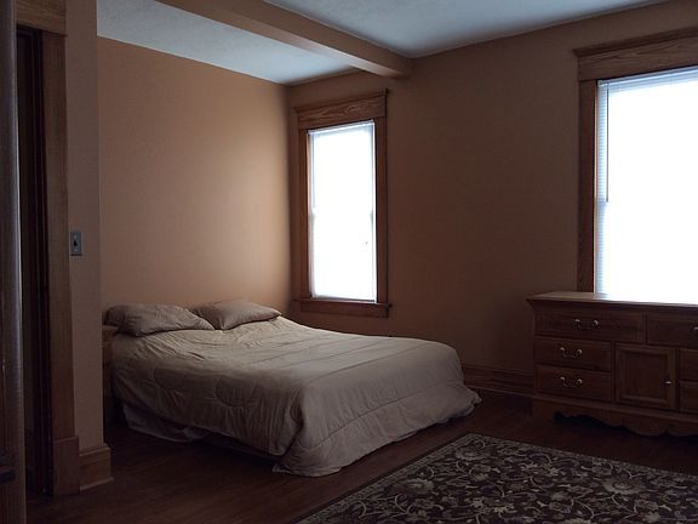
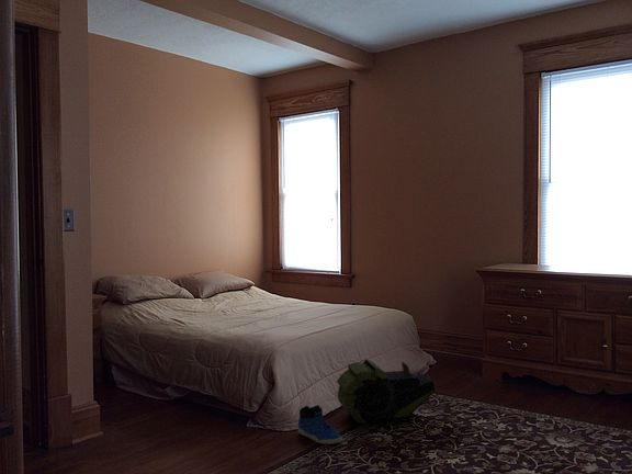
+ sneaker [297,404,342,445]
+ backpack [336,358,437,425]
